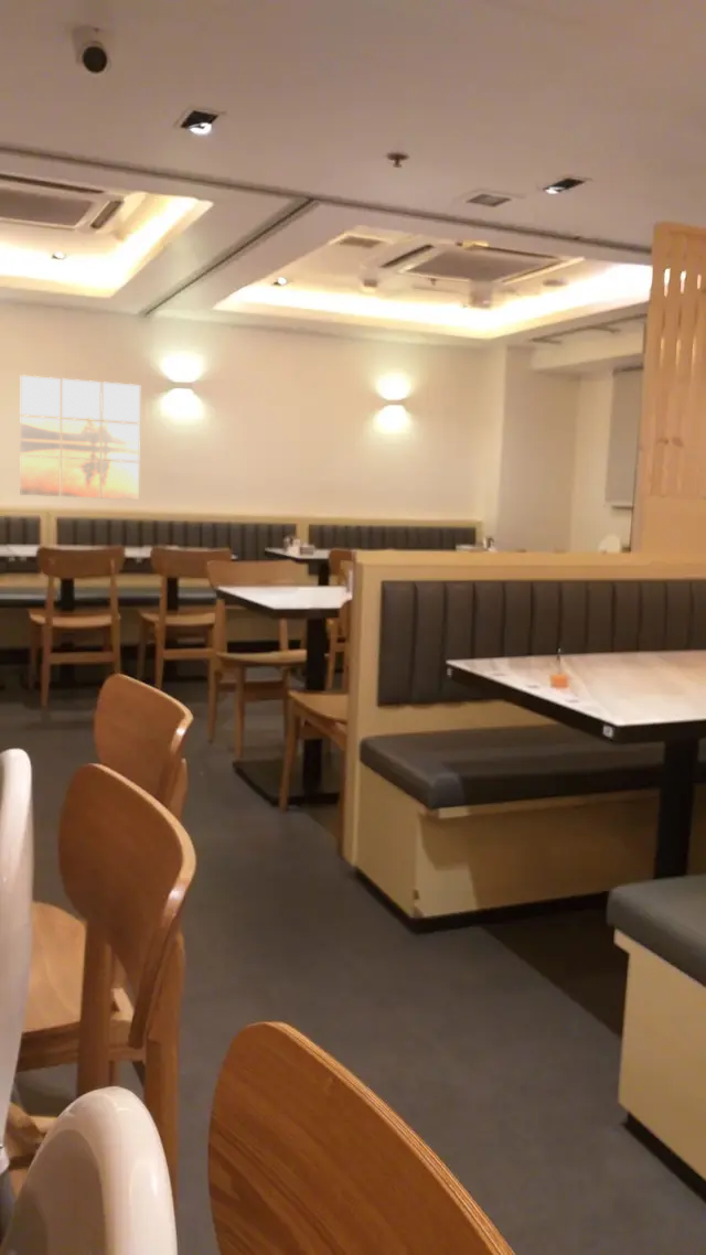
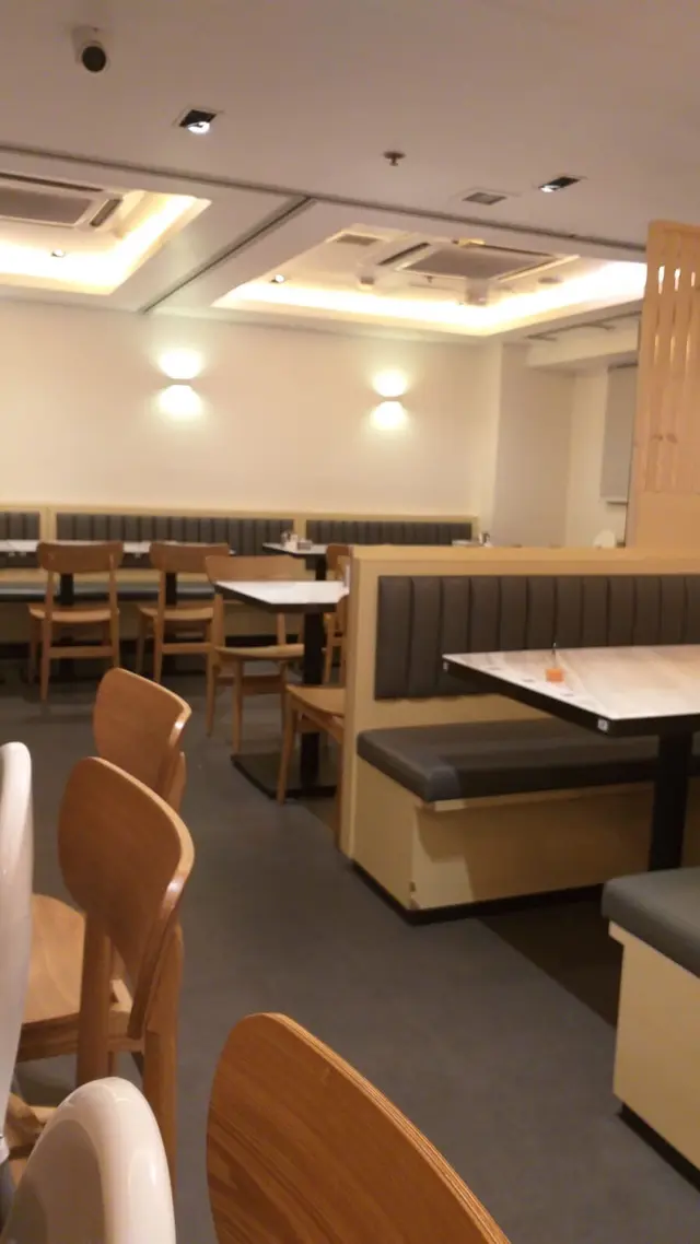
- wall art [20,374,141,501]
